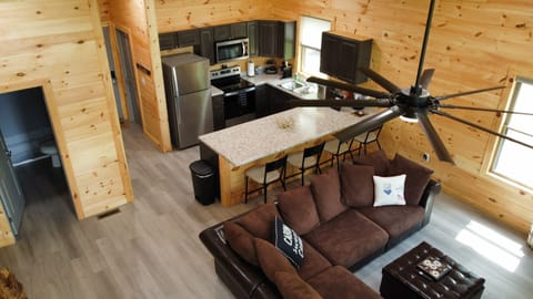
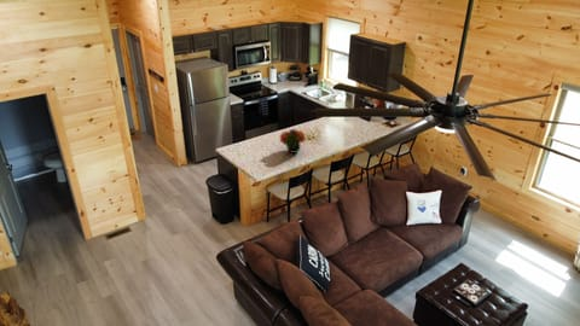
+ flower arrangement [278,128,307,155]
